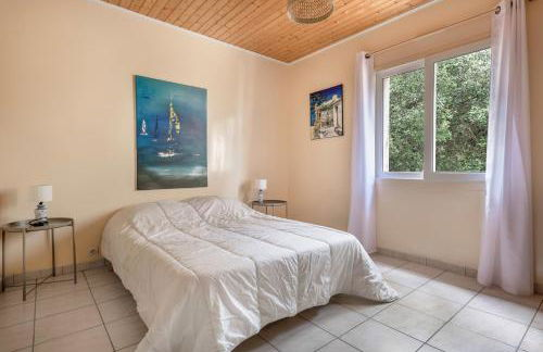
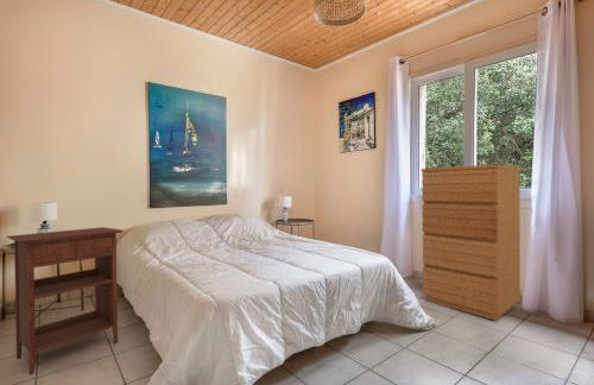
+ dresser [421,163,522,321]
+ nightstand [6,226,125,375]
